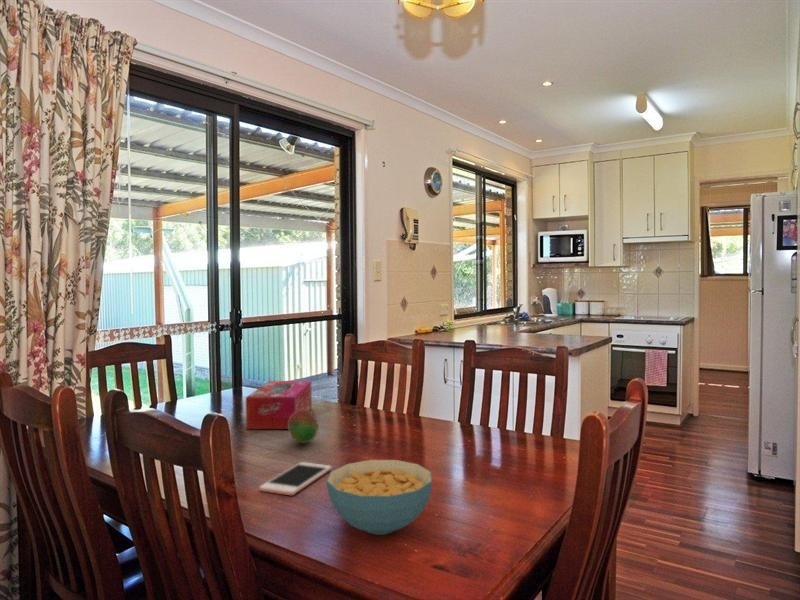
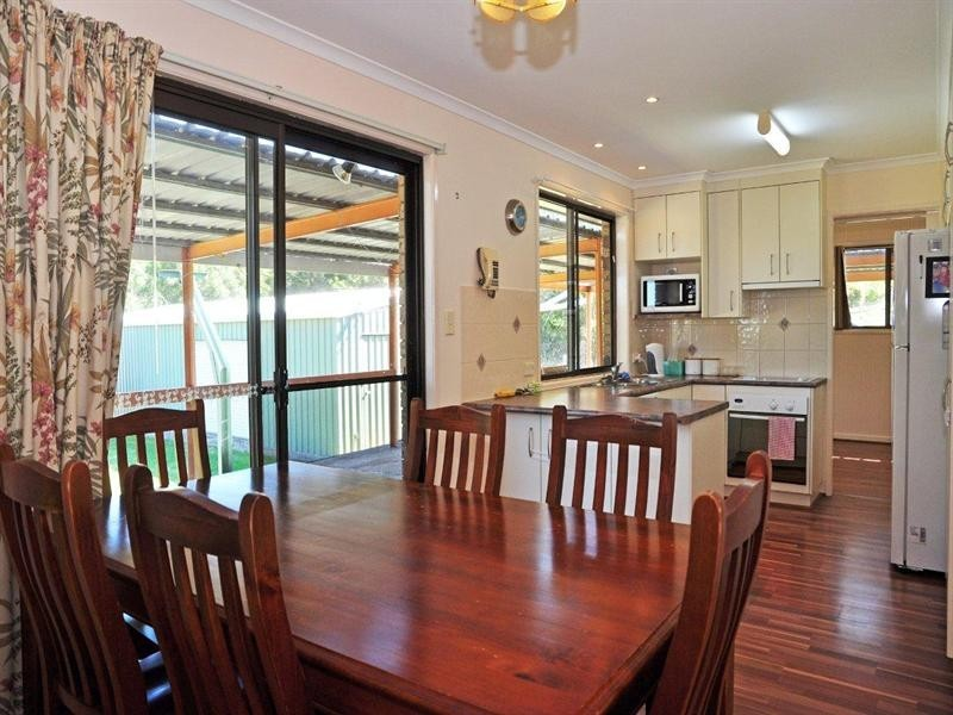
- tissue box [245,380,313,430]
- cereal bowl [325,459,433,536]
- cell phone [258,461,333,496]
- fruit [287,409,319,445]
